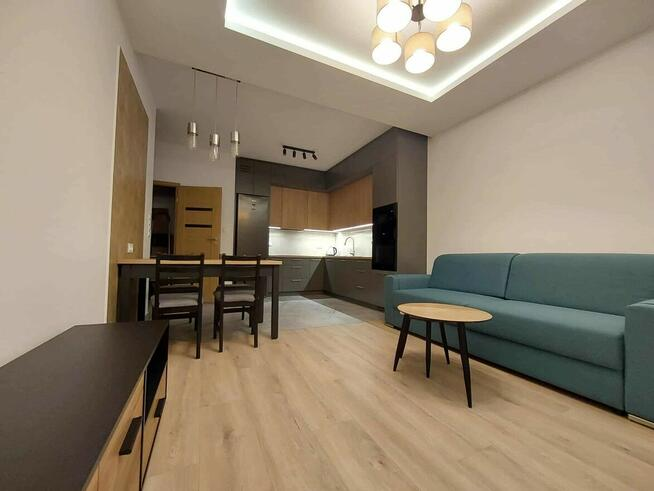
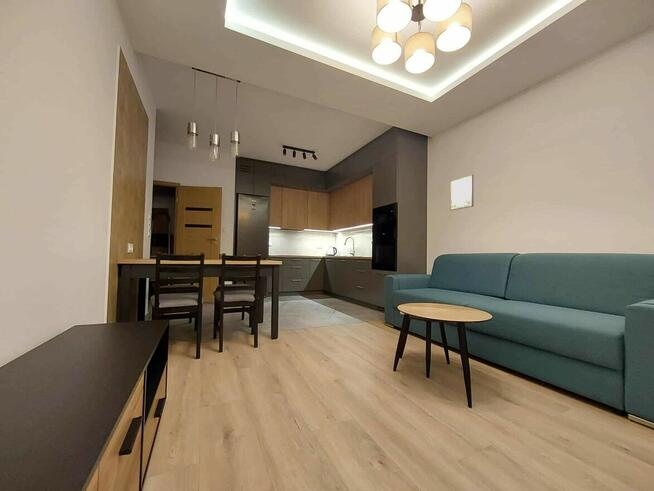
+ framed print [449,174,474,211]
